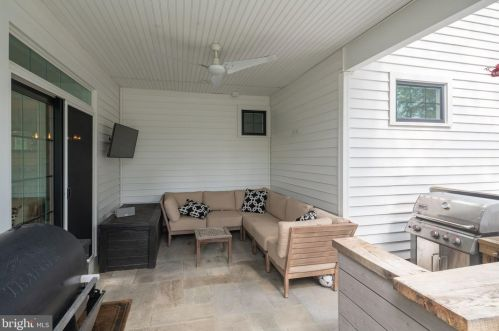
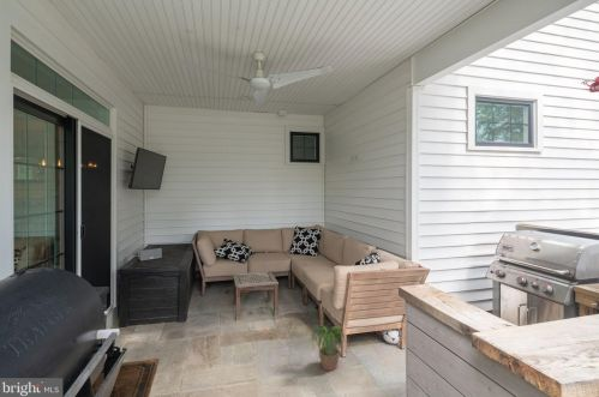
+ potted plant [305,324,349,372]
